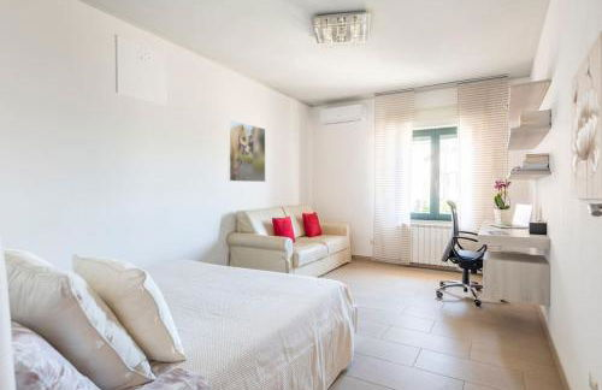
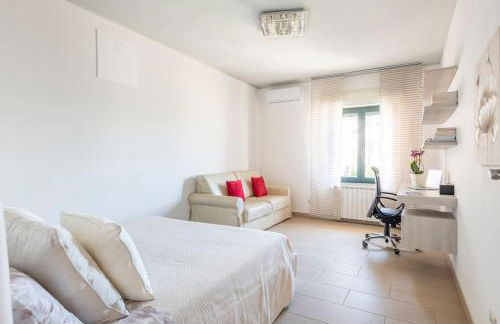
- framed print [226,118,266,183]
